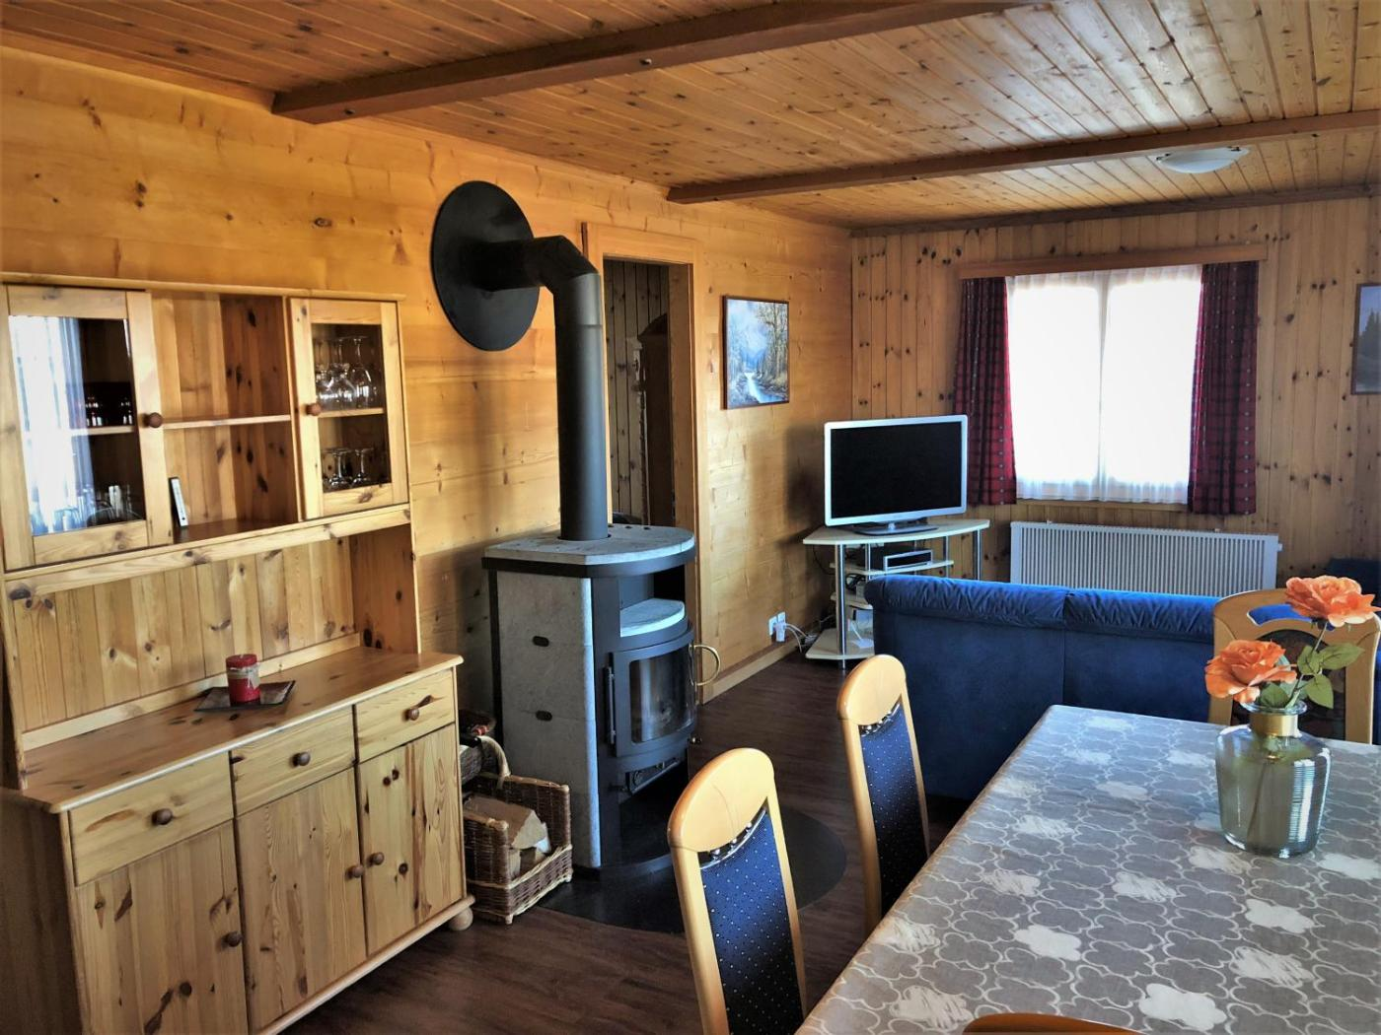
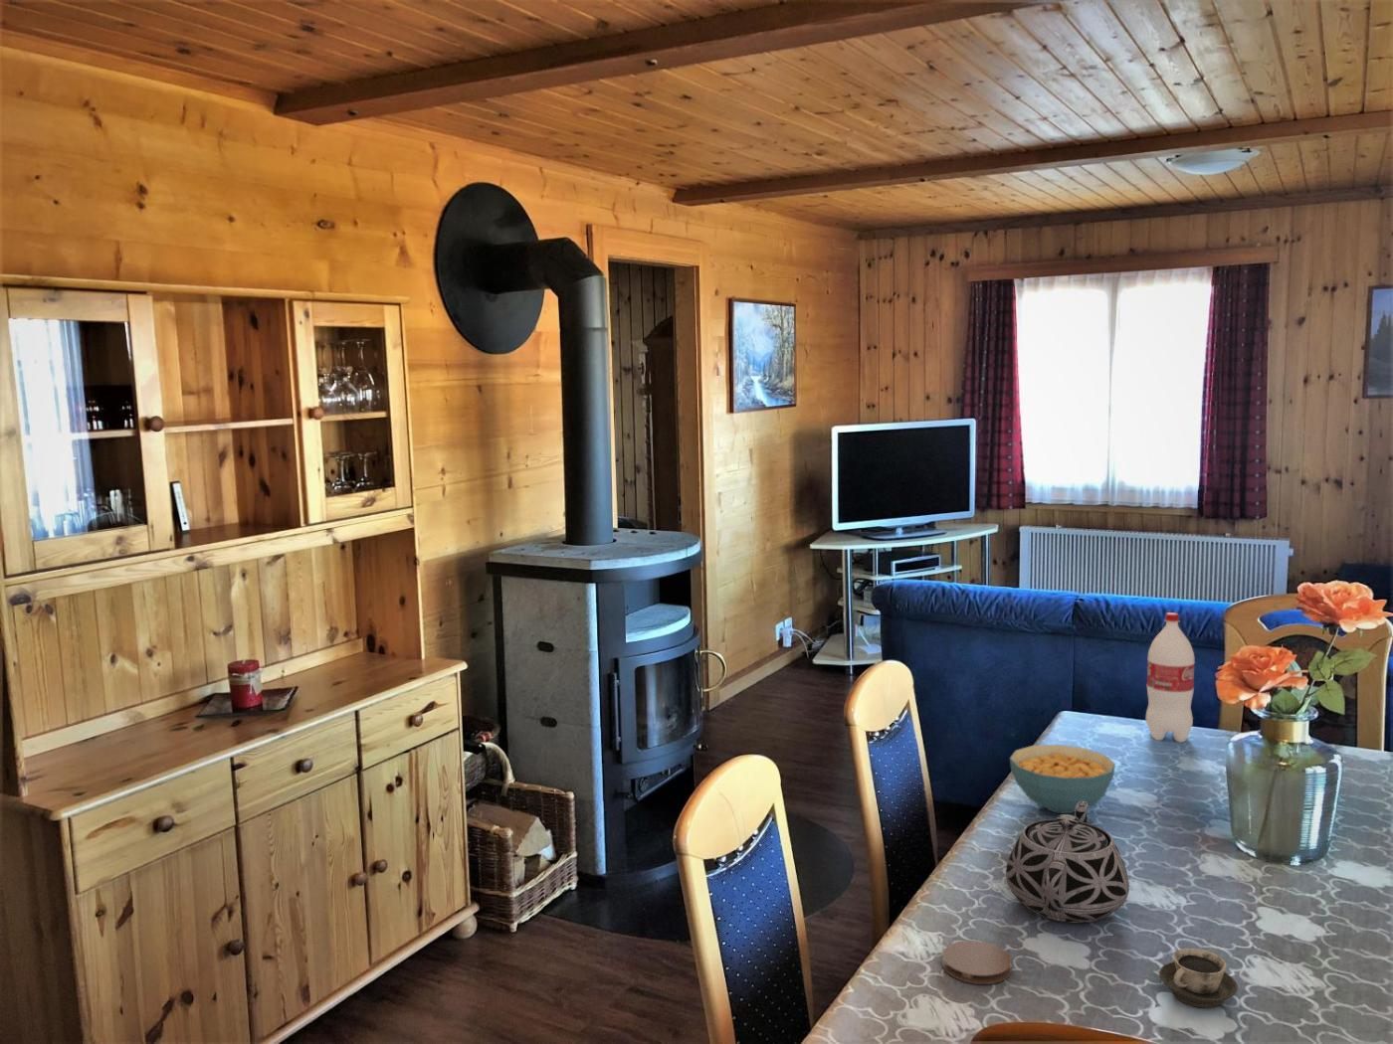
+ coaster [941,940,1012,986]
+ bottle [1145,612,1196,744]
+ cup [1158,947,1238,1009]
+ teapot [1005,802,1131,923]
+ cereal bowl [1009,744,1117,815]
